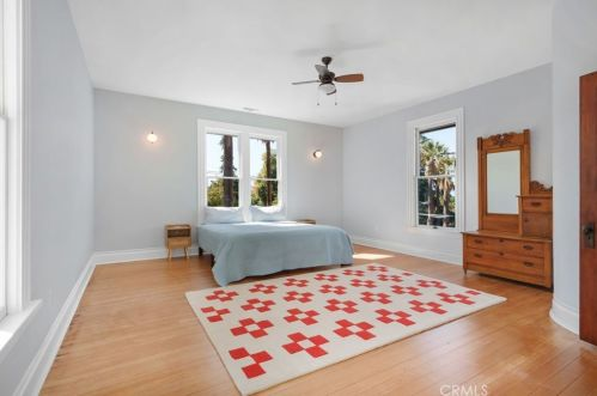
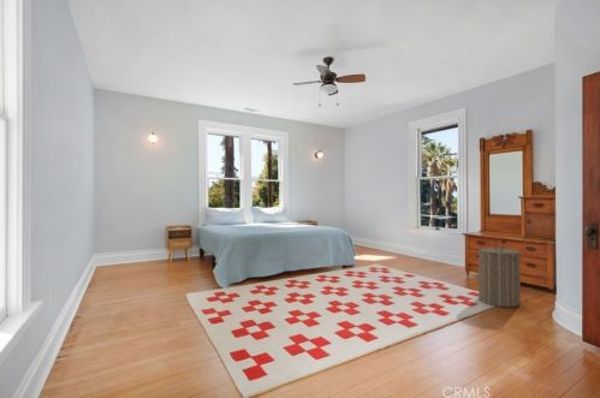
+ laundry hamper [477,240,522,308]
